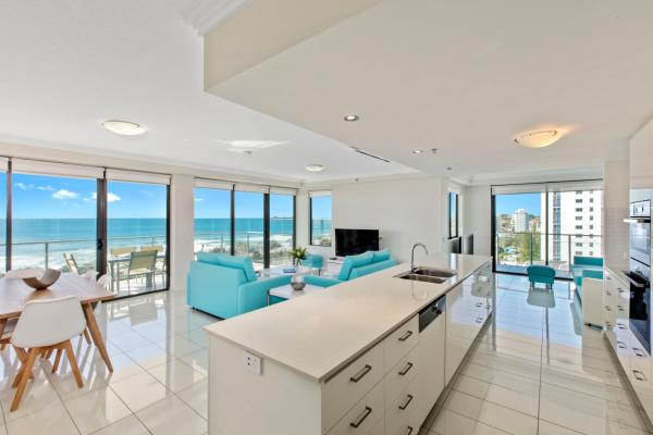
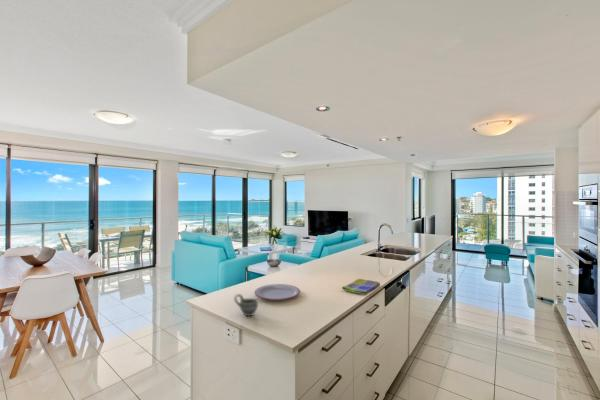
+ dish towel [341,278,381,296]
+ plate [254,283,301,301]
+ cup [233,293,259,317]
